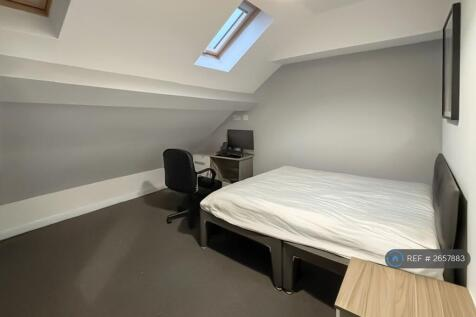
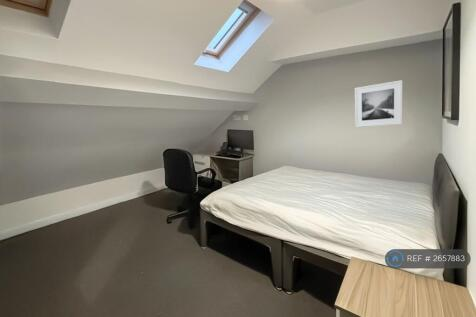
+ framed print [354,79,403,128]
